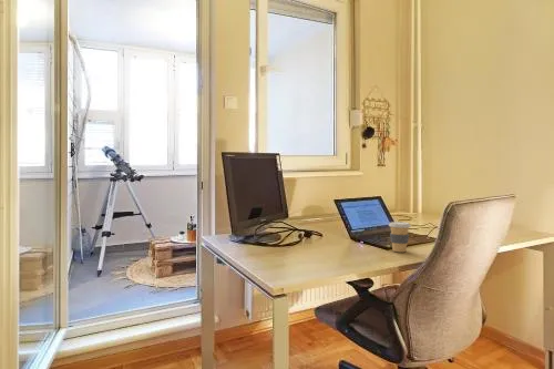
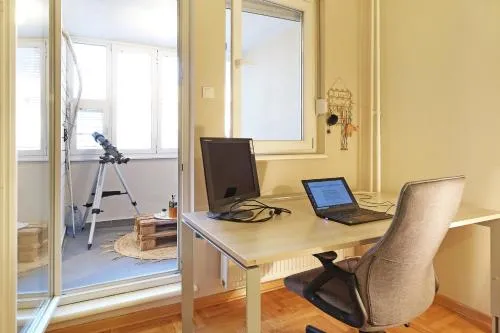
- coffee cup [388,221,412,253]
